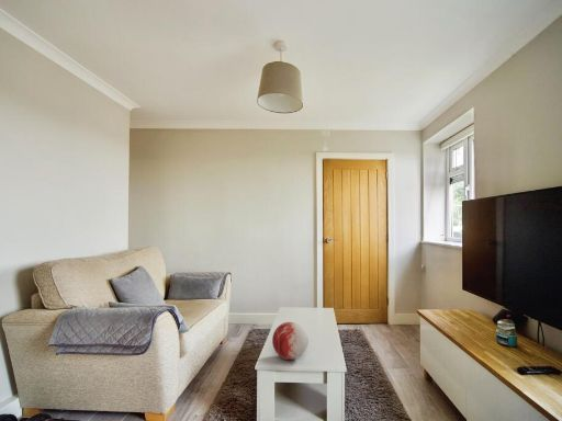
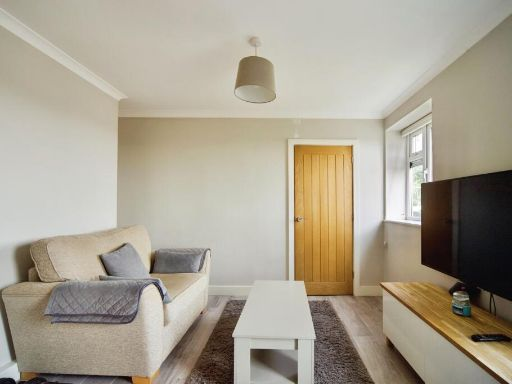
- decorative orb [271,321,310,361]
